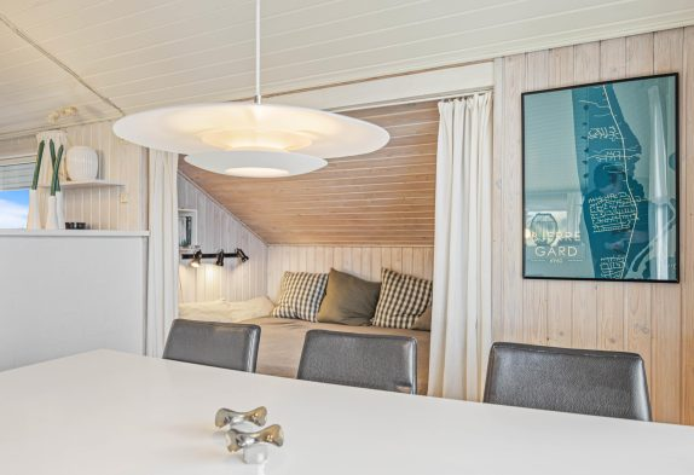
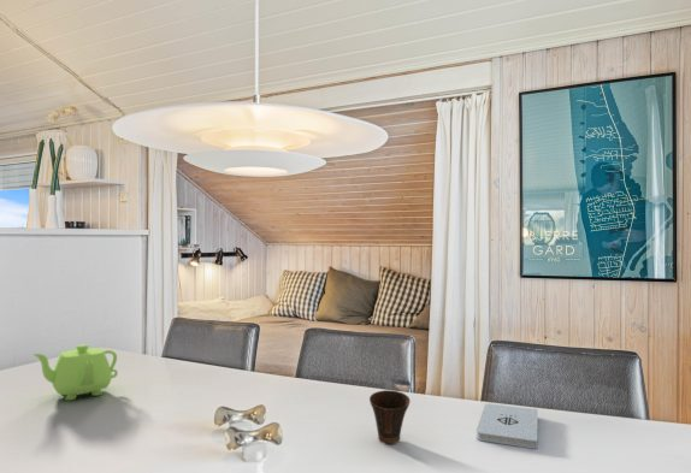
+ teapot [31,343,119,402]
+ cup [368,389,411,445]
+ notepad [476,402,539,450]
